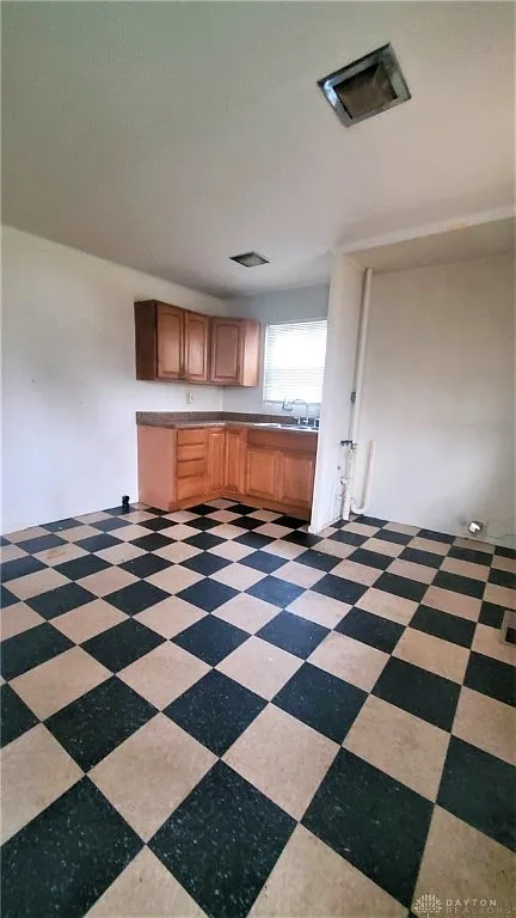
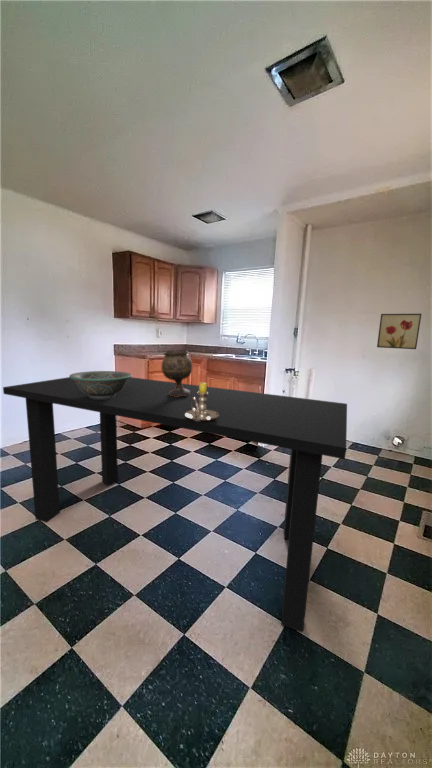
+ decorative bowl [69,370,133,399]
+ candlestick [185,382,219,421]
+ dining table [2,376,348,632]
+ wall art [376,313,422,350]
+ goblet [160,349,193,397]
